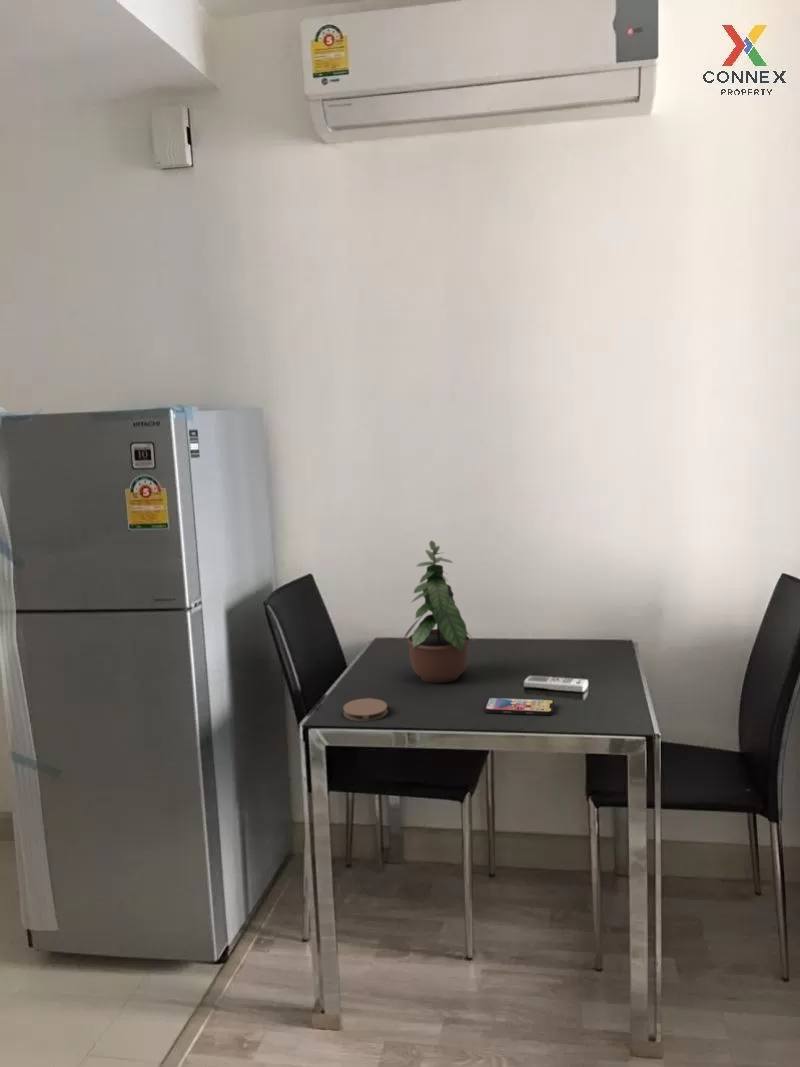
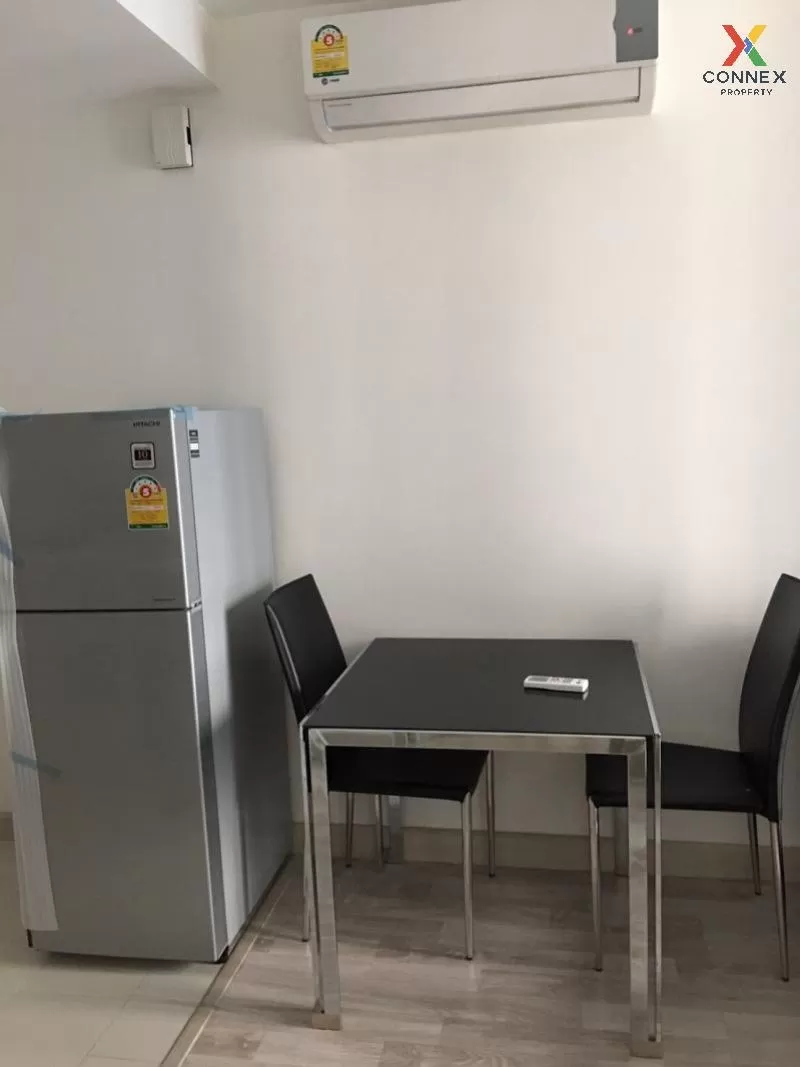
- smartphone [484,697,555,716]
- coaster [342,697,388,722]
- potted plant [403,539,475,684]
